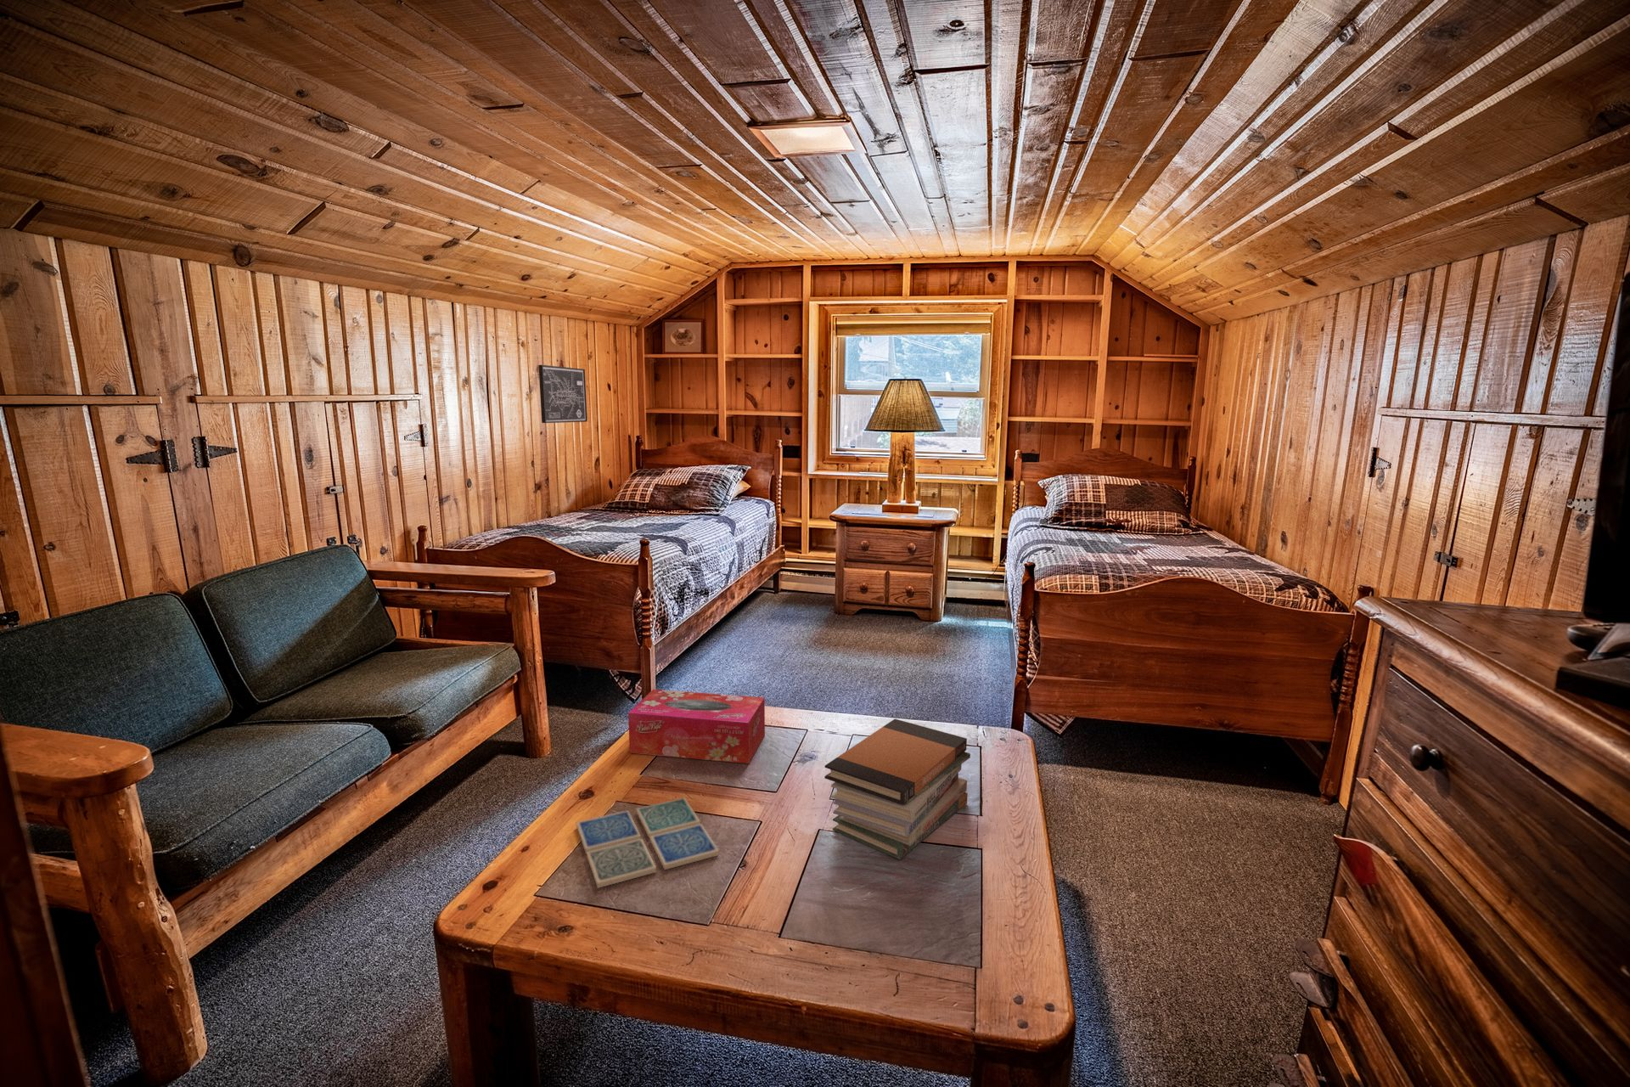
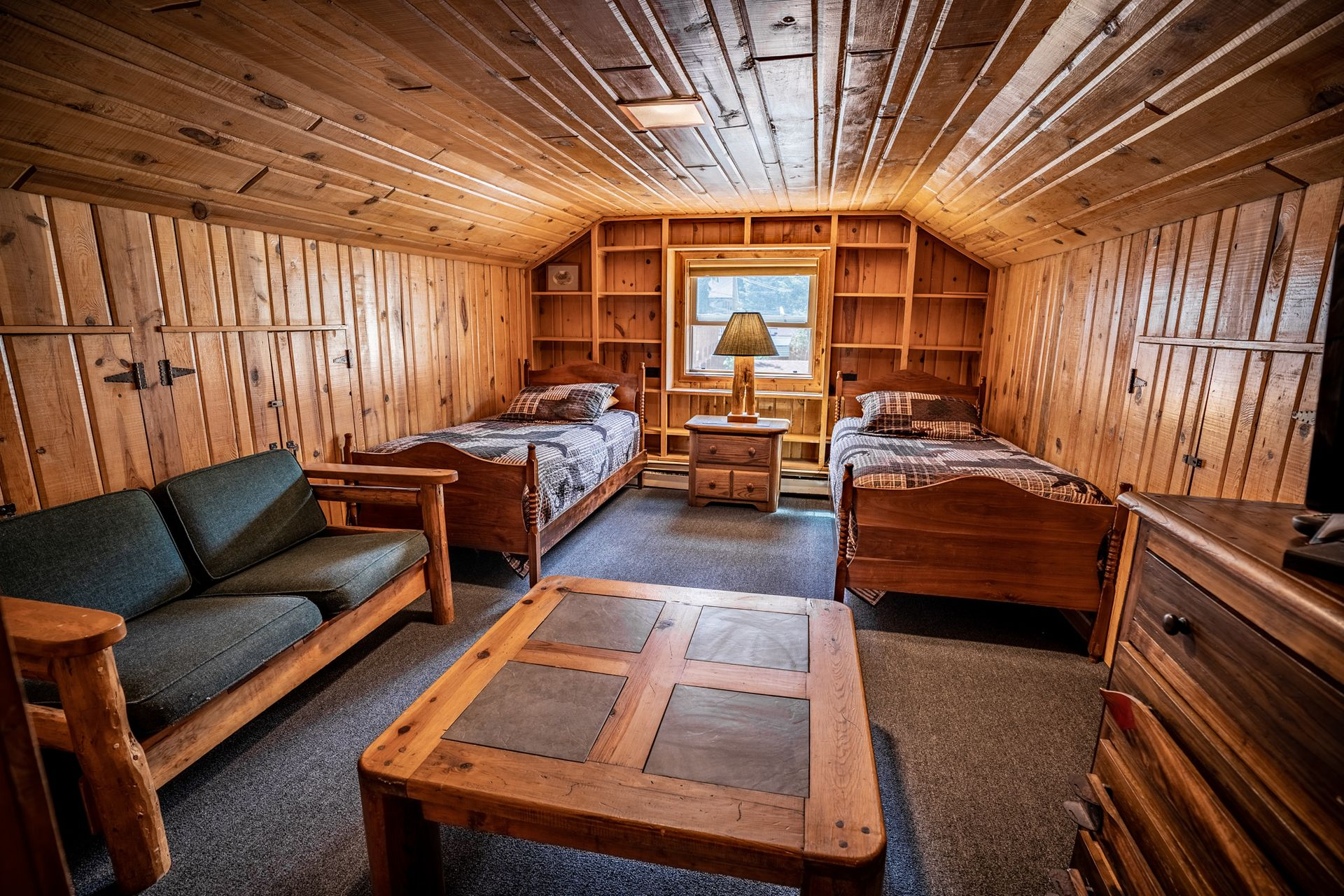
- book stack [823,718,971,860]
- wall art [537,364,588,423]
- drink coaster [576,797,720,889]
- tissue box [627,689,765,764]
